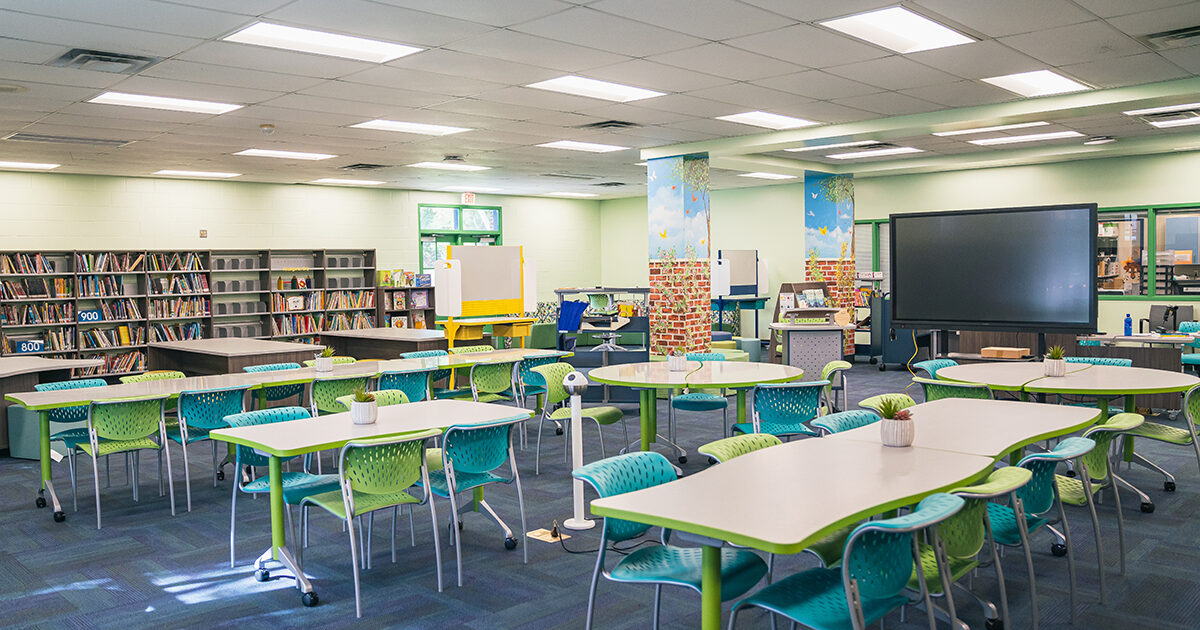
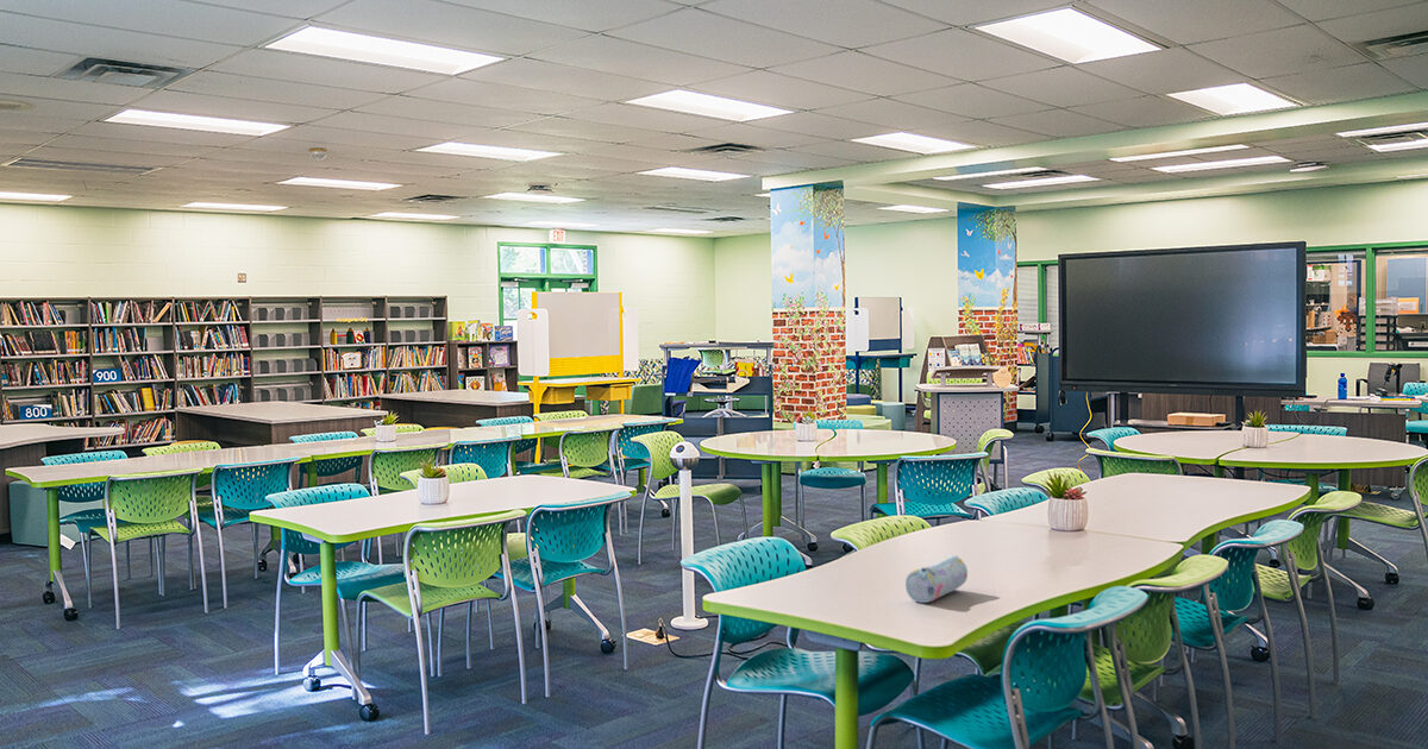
+ pencil case [904,554,969,604]
